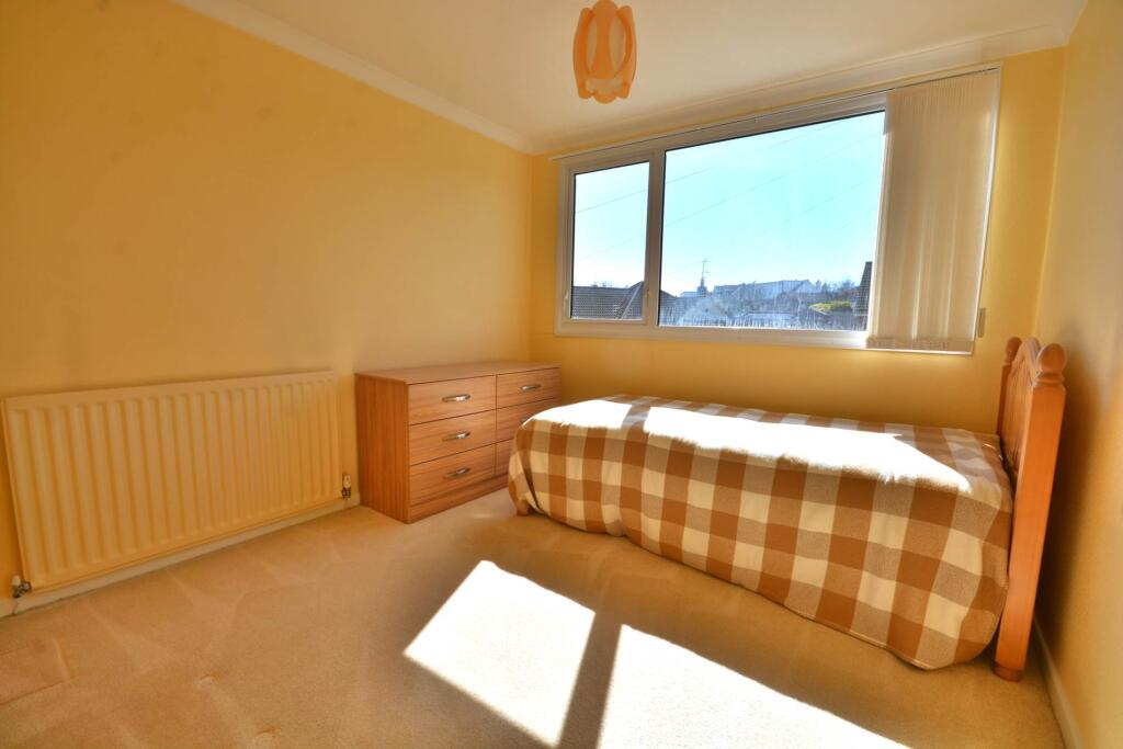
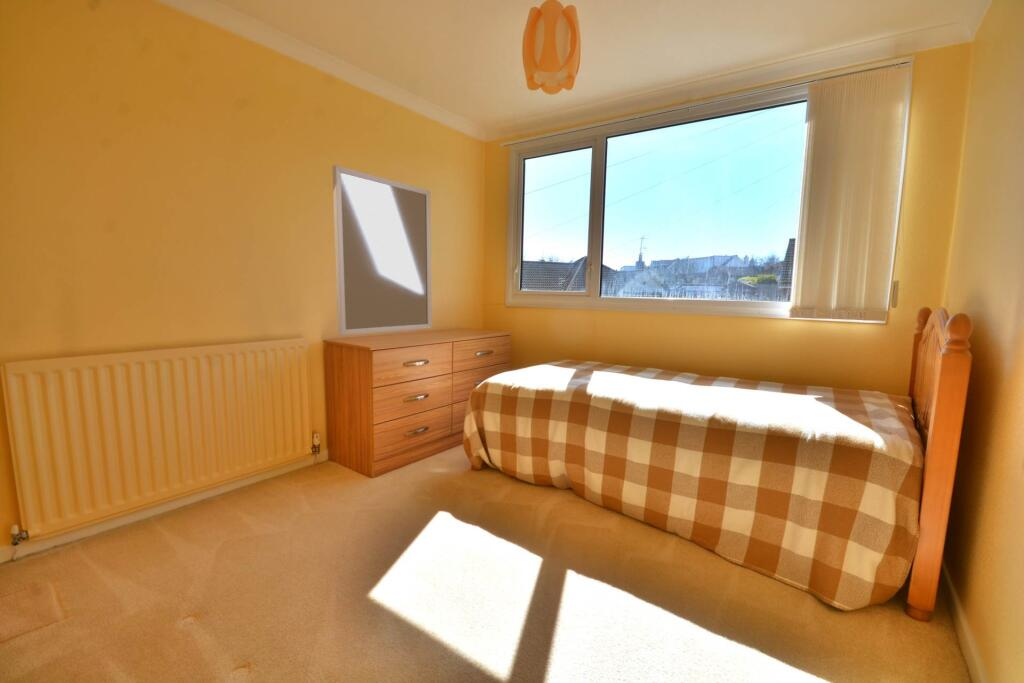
+ home mirror [331,164,433,336]
